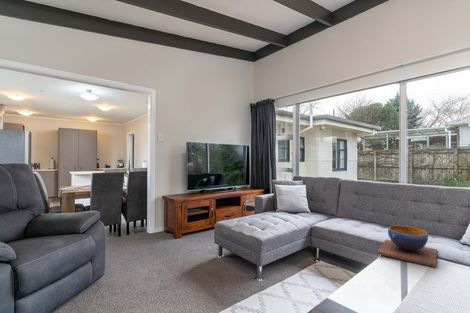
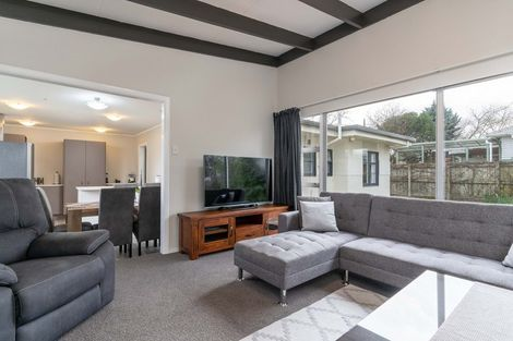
- decorative bowl [376,225,438,268]
